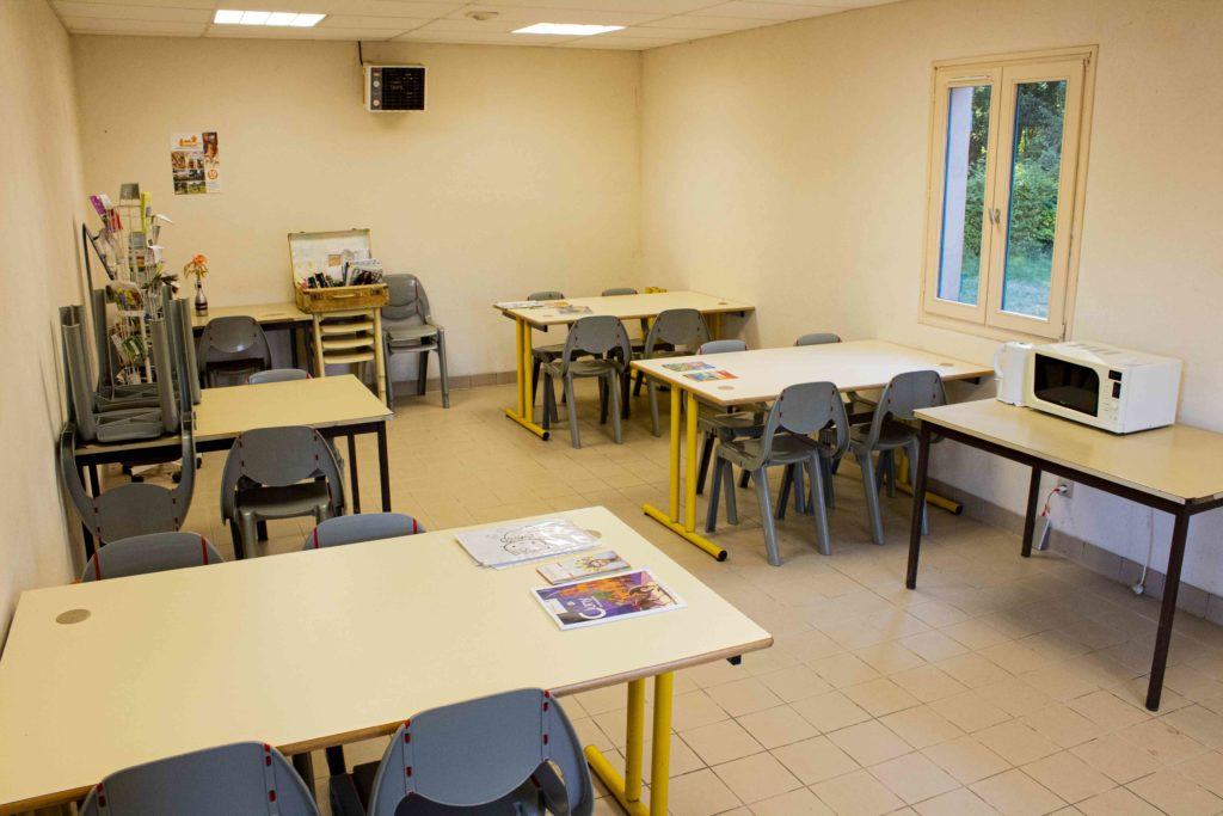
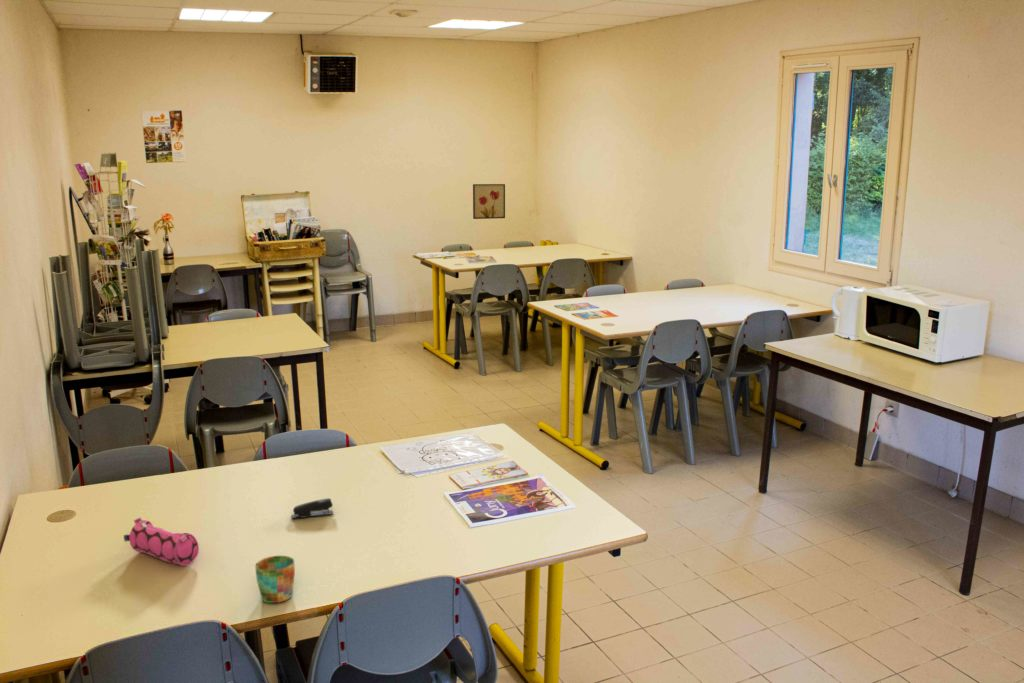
+ mug [254,555,296,604]
+ pencil case [123,516,200,567]
+ wall art [472,183,506,220]
+ stapler [290,497,334,519]
